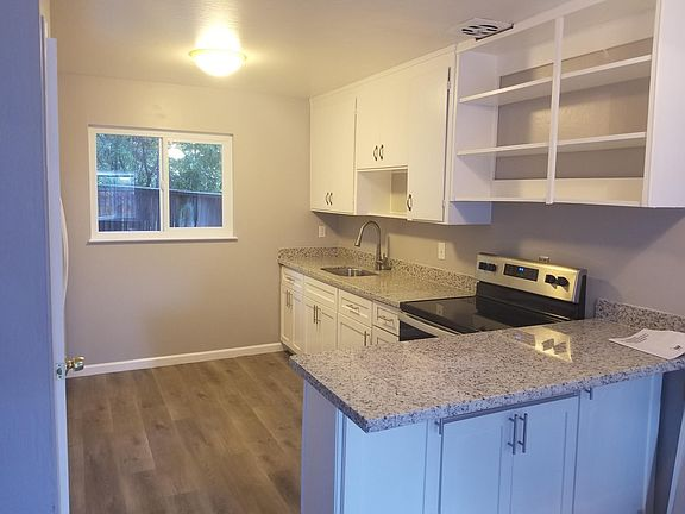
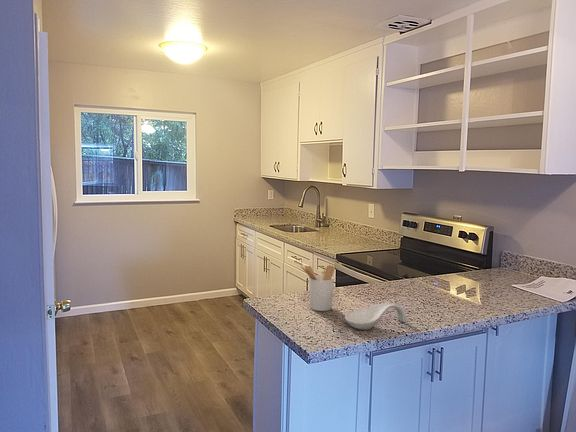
+ utensil holder [300,264,336,312]
+ spoon rest [344,302,407,331]
